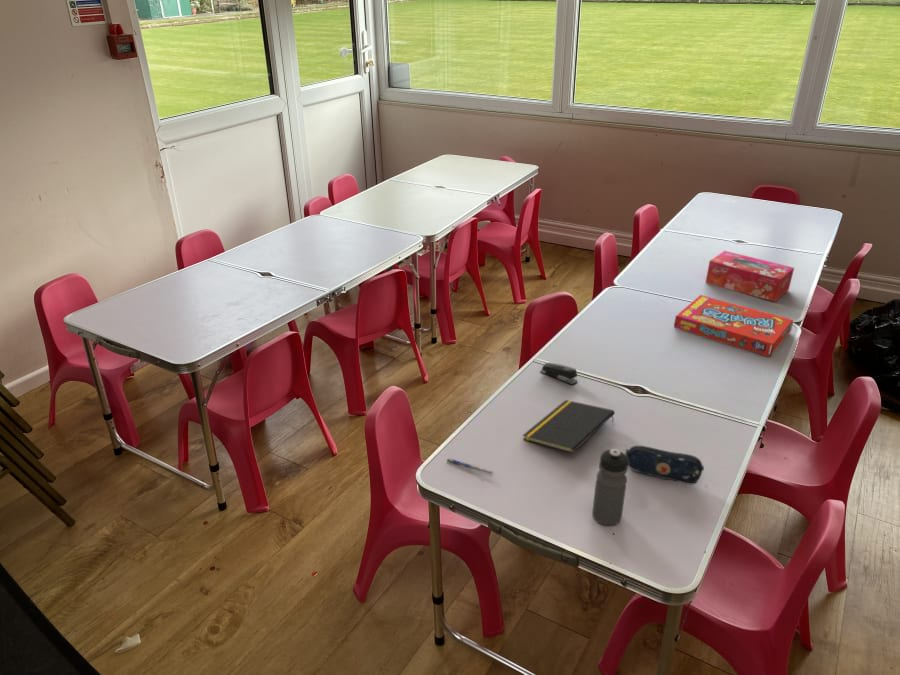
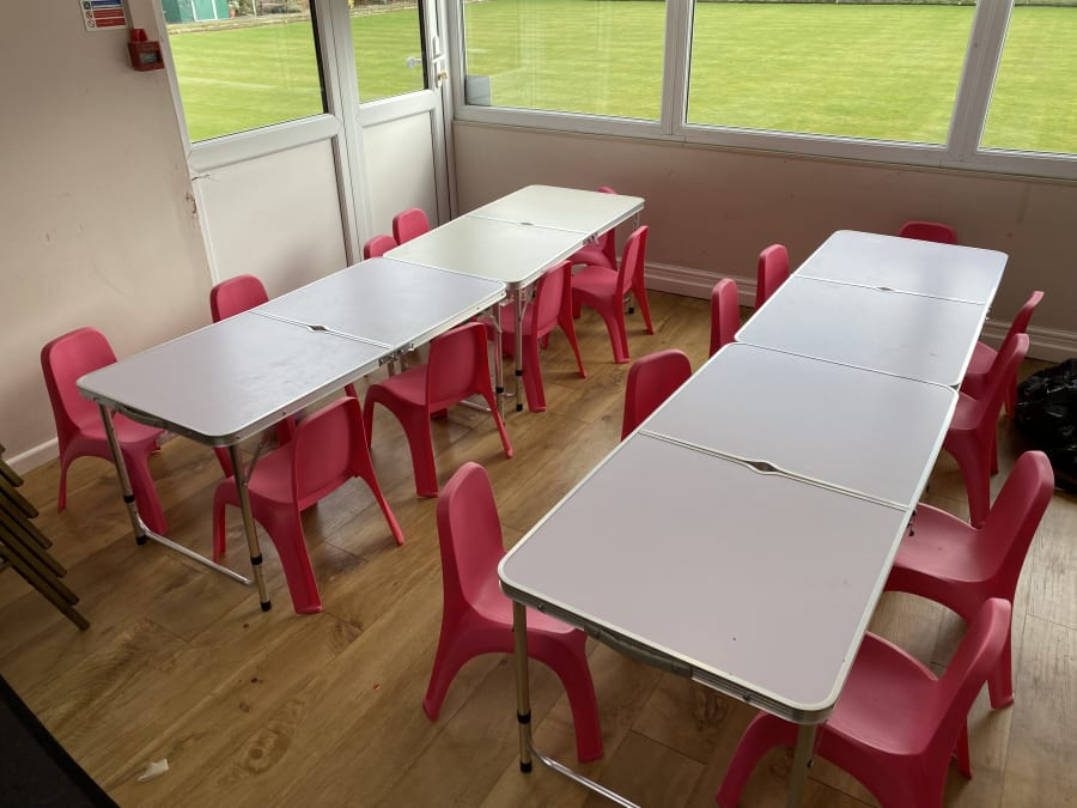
- snack box [673,294,794,358]
- pencil case [624,445,705,486]
- water bottle [591,448,629,526]
- notepad [522,399,616,454]
- tissue box [705,250,795,303]
- pen [446,457,495,476]
- stapler [540,362,578,386]
